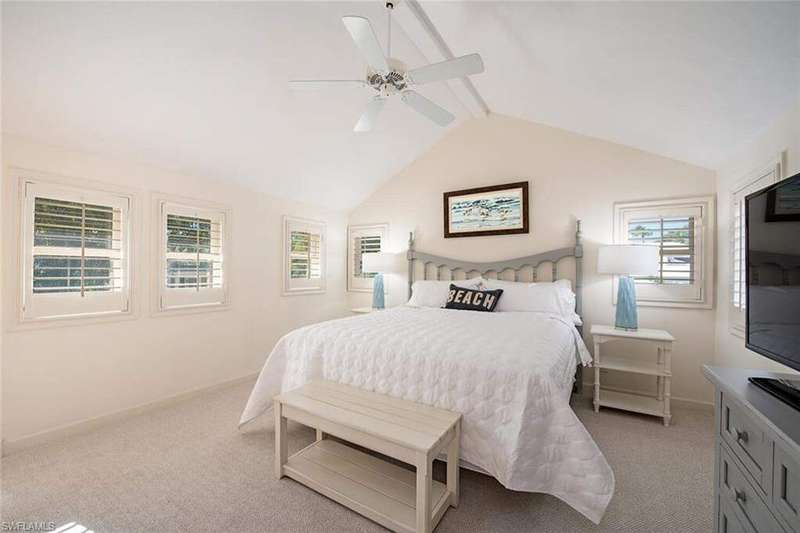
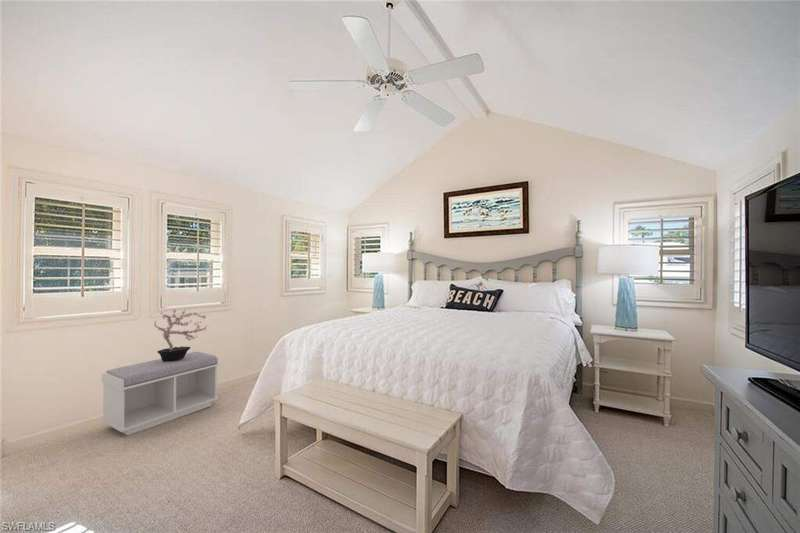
+ potted plant [153,309,208,362]
+ bench [100,351,220,436]
